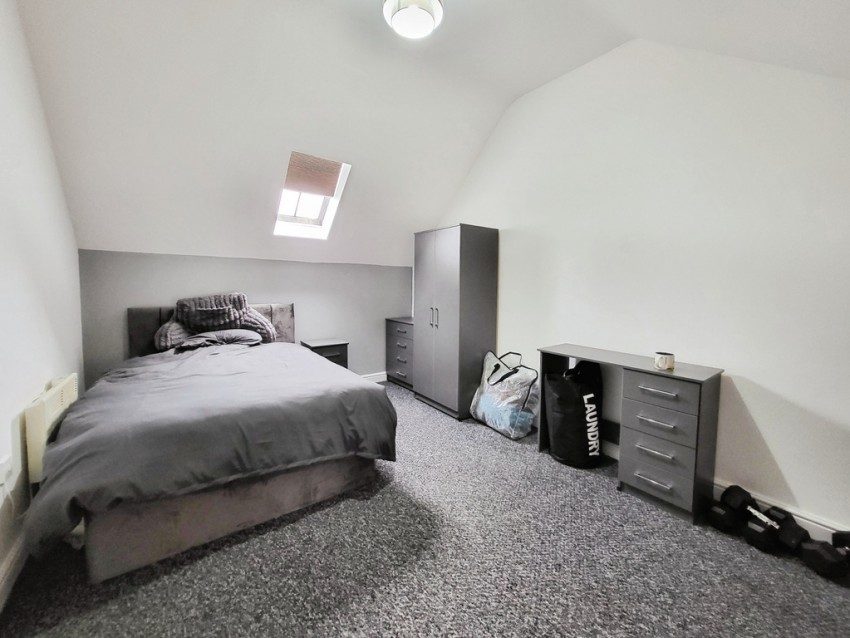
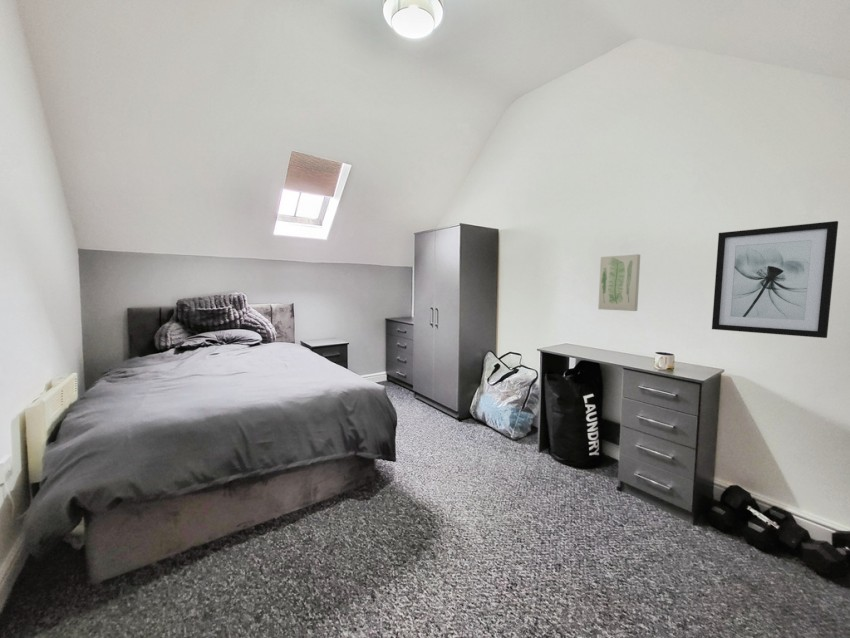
+ wall art [597,253,641,312]
+ wall art [711,220,839,339]
